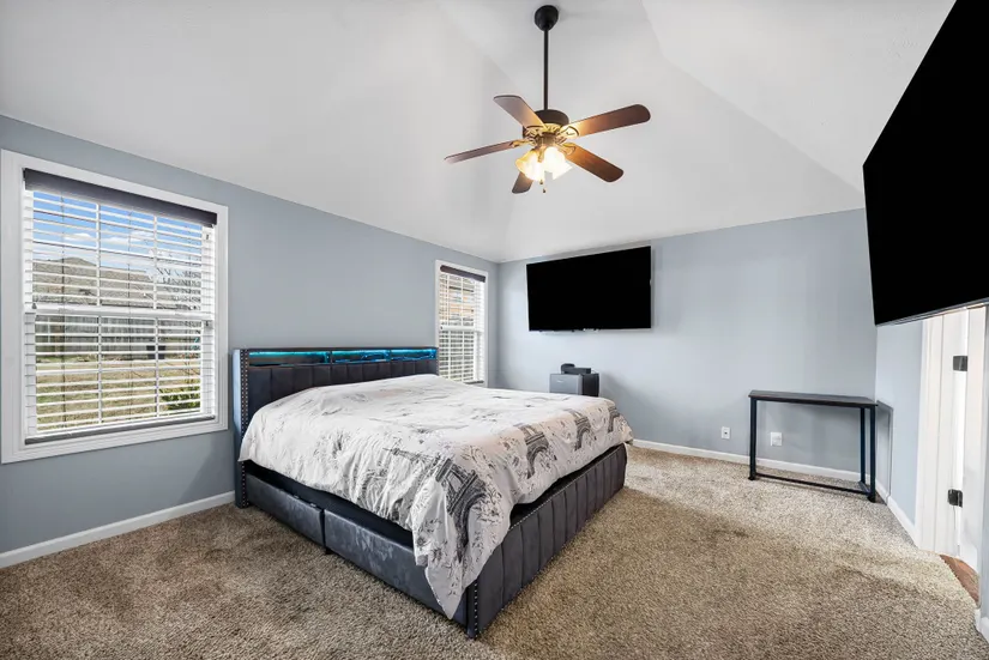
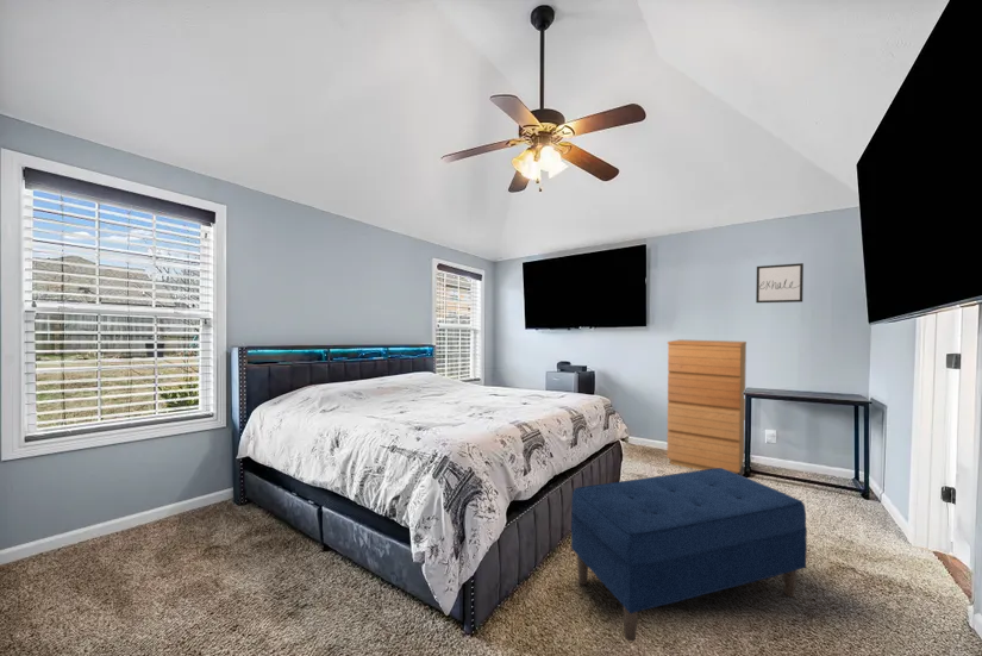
+ dresser [665,338,748,474]
+ bench [570,468,808,643]
+ wall art [755,262,805,304]
